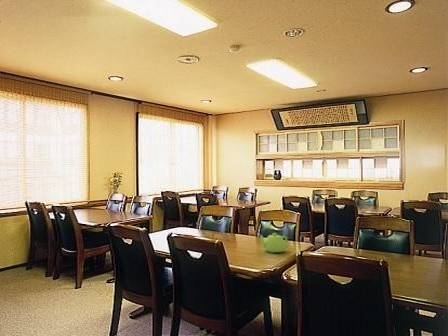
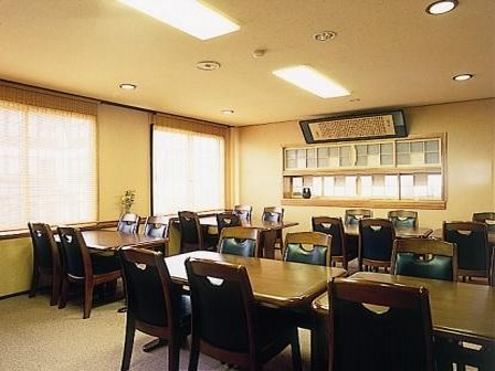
- teapot [257,232,289,254]
